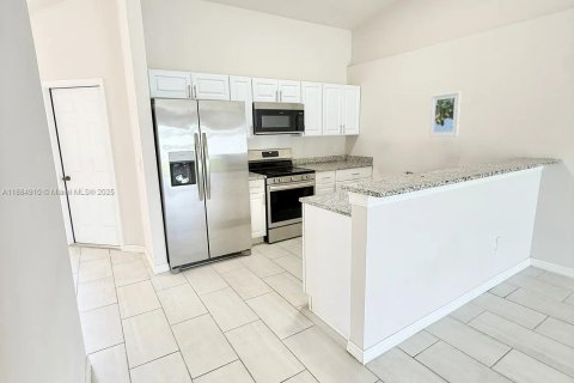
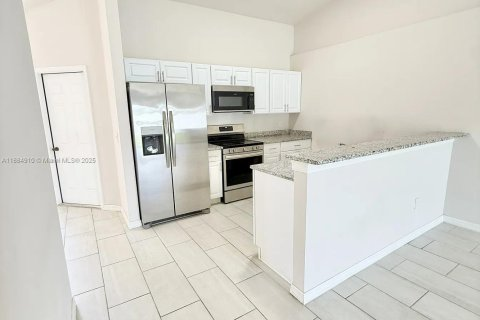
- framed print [428,90,462,138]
